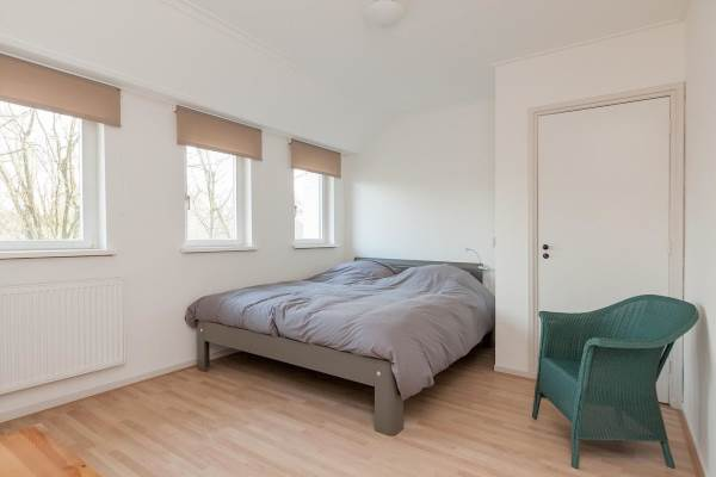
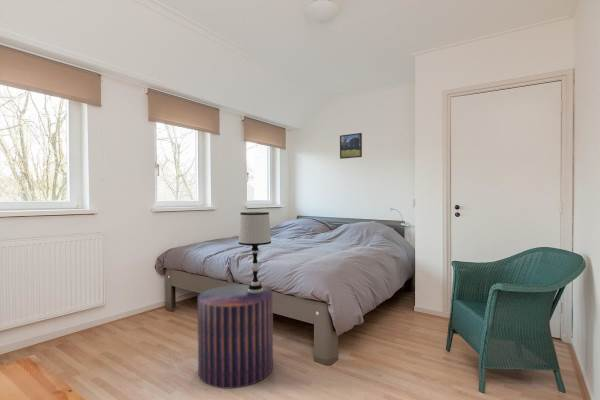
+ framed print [339,132,363,160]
+ table lamp [238,211,272,293]
+ stool [197,284,274,389]
